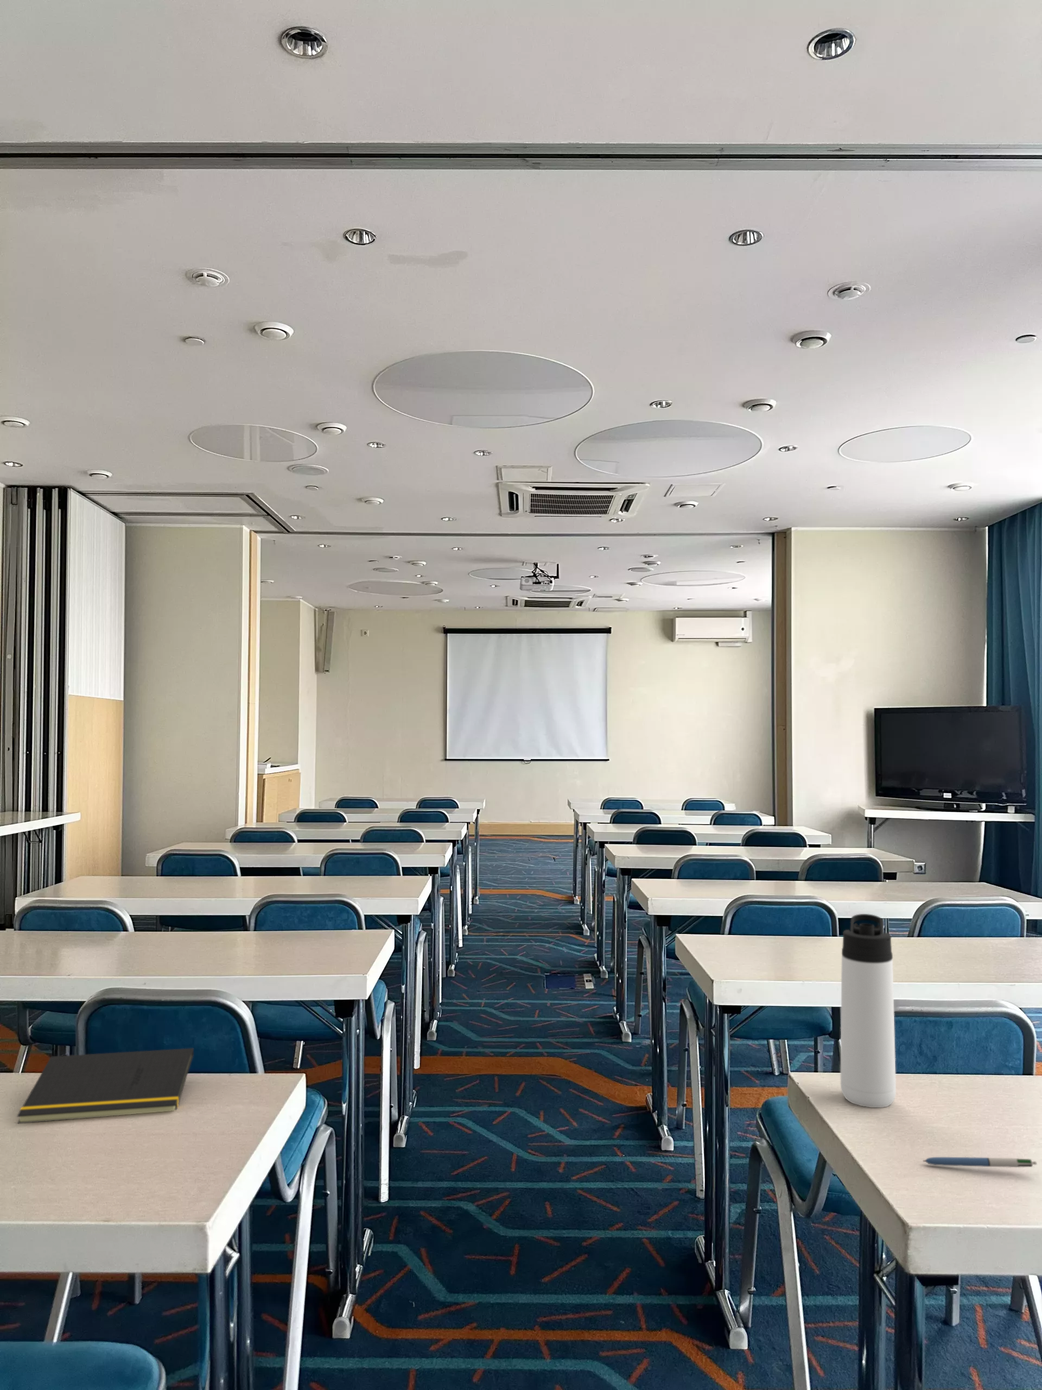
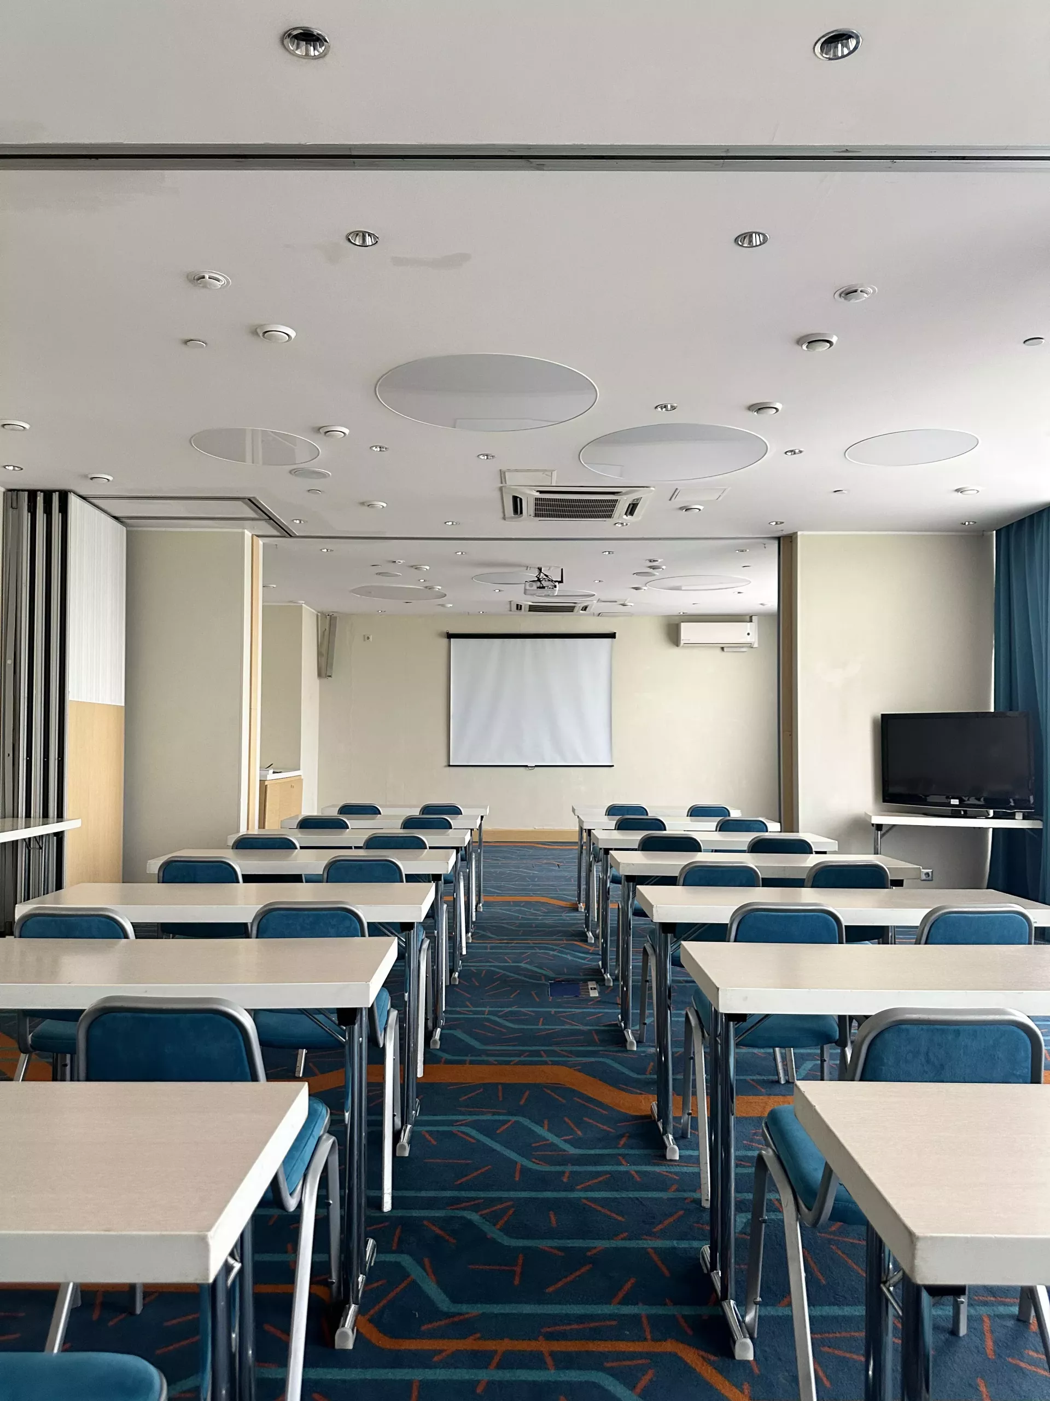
- notepad [16,1047,195,1124]
- thermos bottle [841,913,896,1109]
- pen [922,1157,1038,1168]
